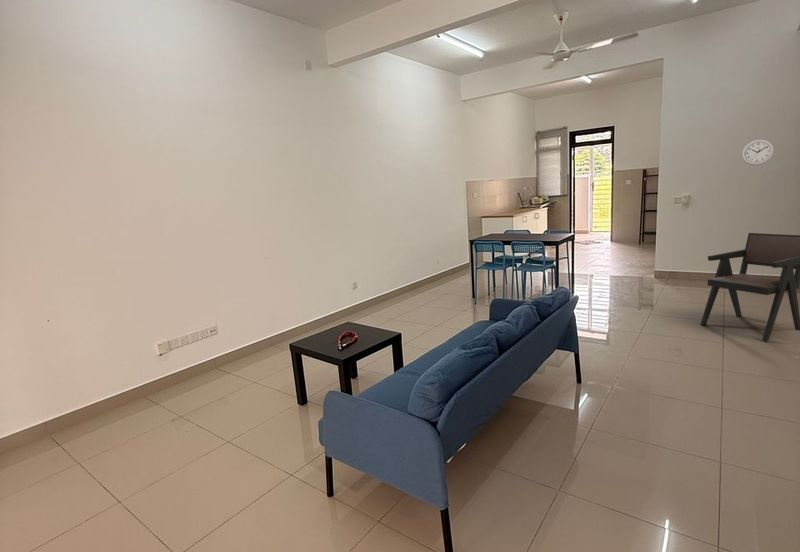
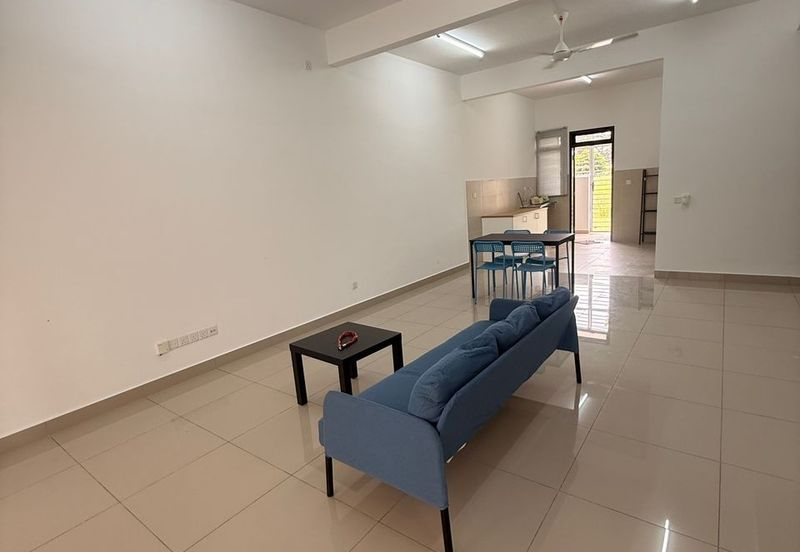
- armchair [699,232,800,342]
- wall clock [741,138,775,166]
